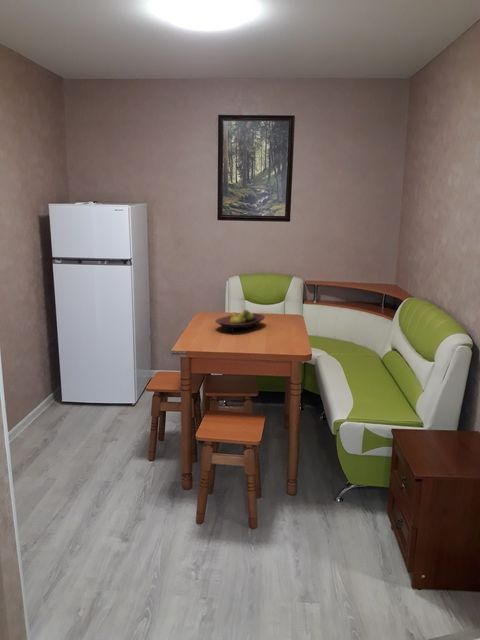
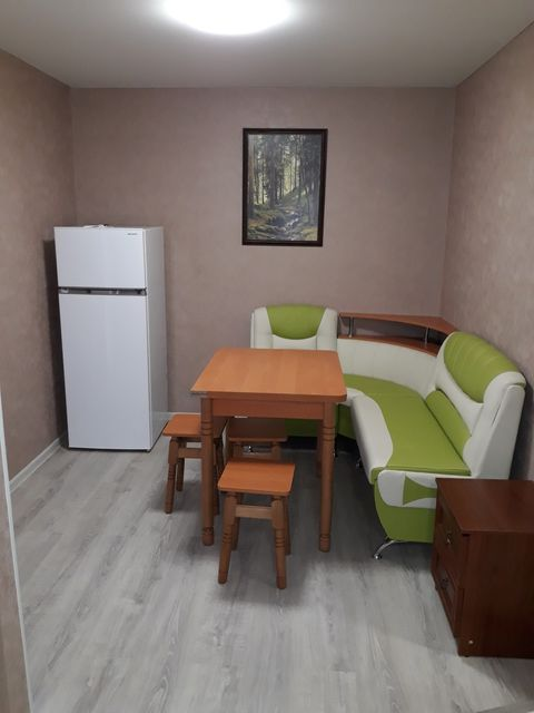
- fruit bowl [215,309,266,332]
